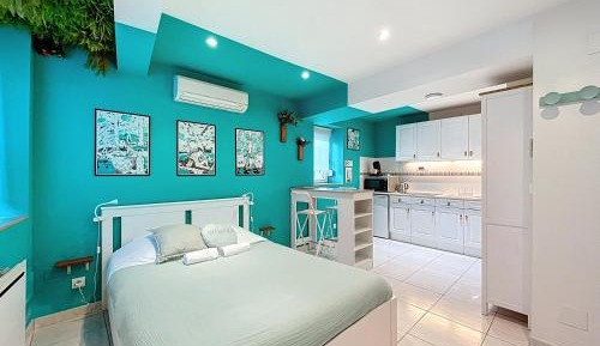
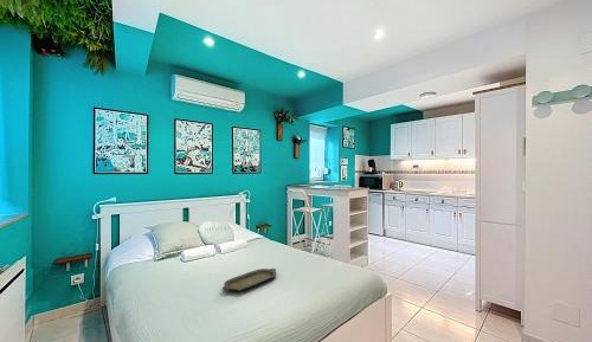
+ serving tray [221,267,277,292]
